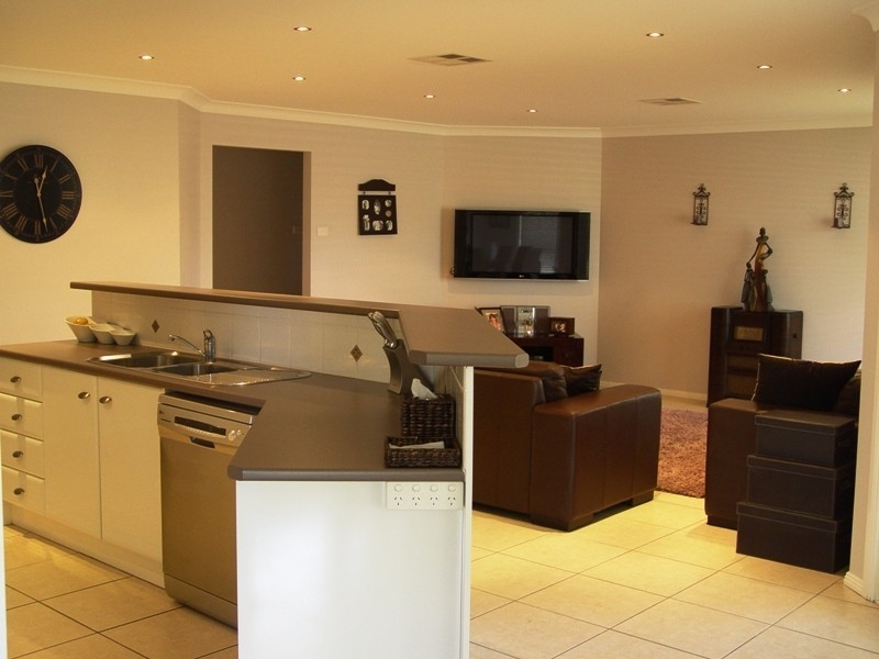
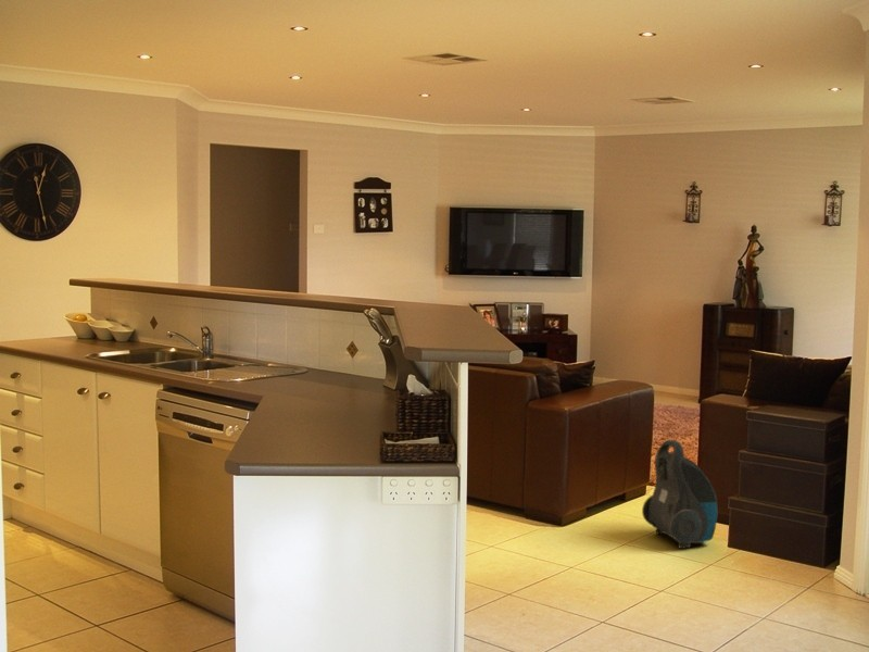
+ vacuum cleaner [641,439,719,550]
